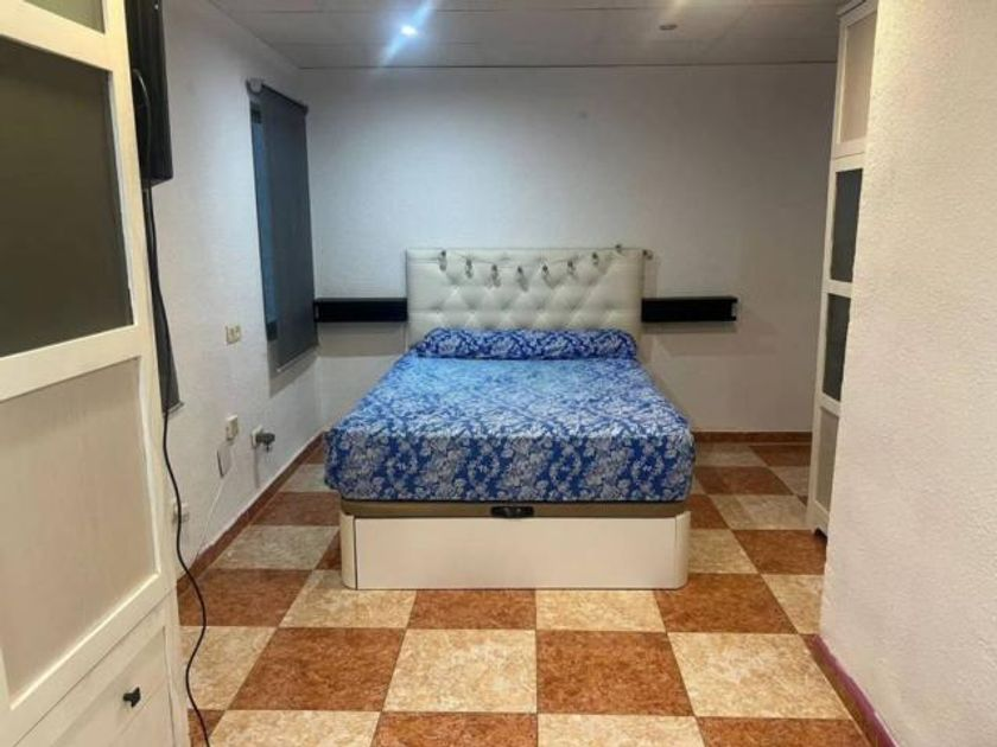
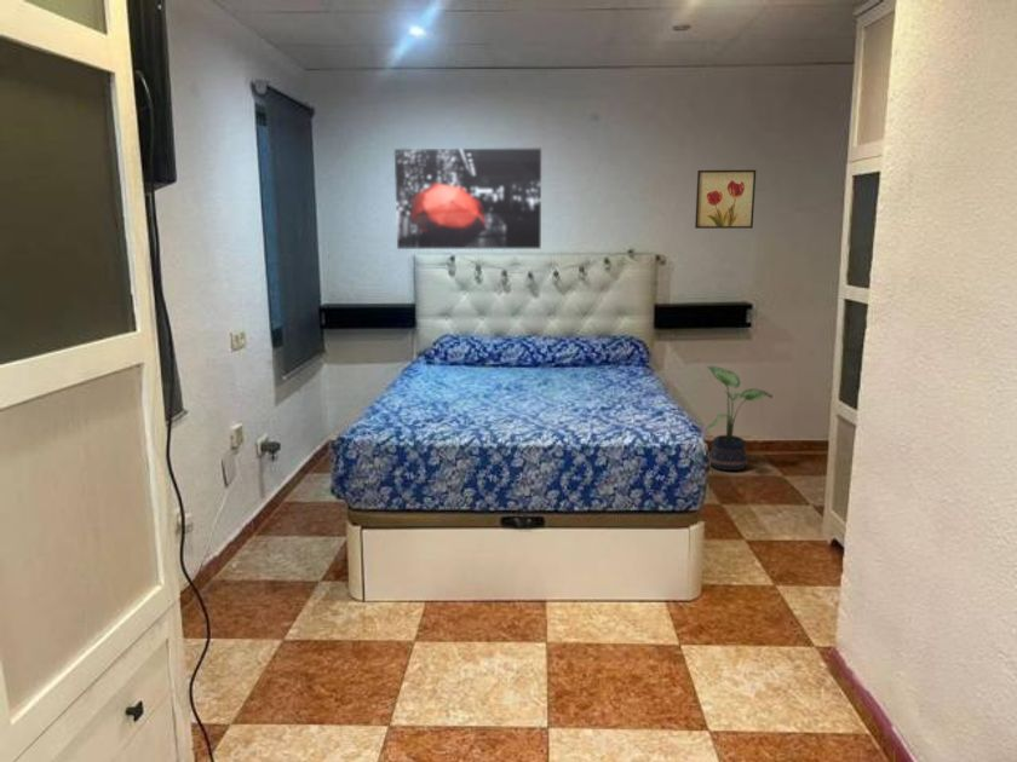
+ wall art [694,169,757,230]
+ wall art [393,148,542,250]
+ potted plant [706,365,774,472]
